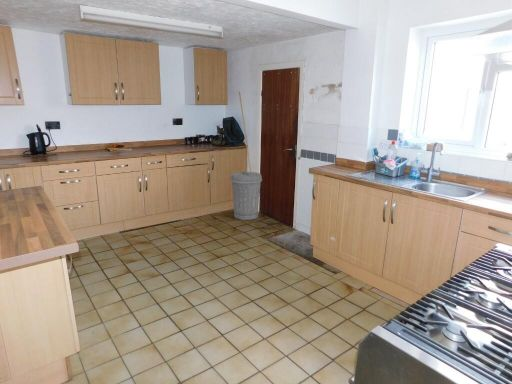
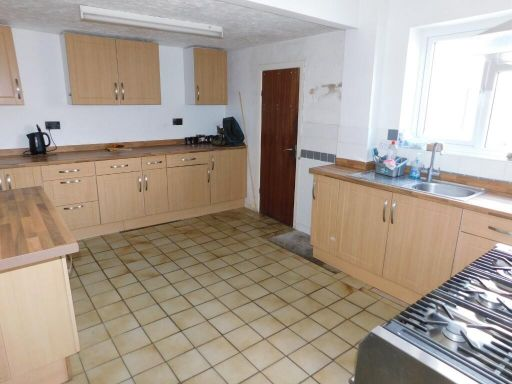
- trash can [230,171,263,221]
